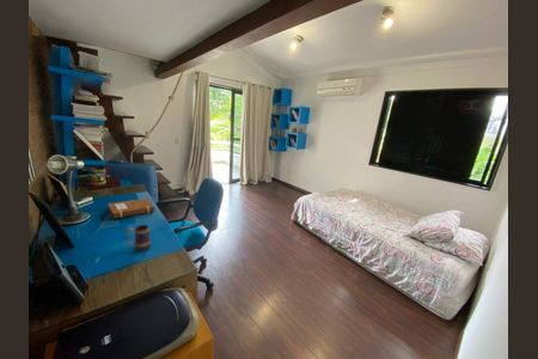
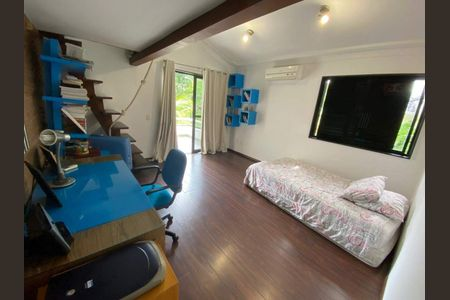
- mug [126,224,152,252]
- notebook [108,197,155,220]
